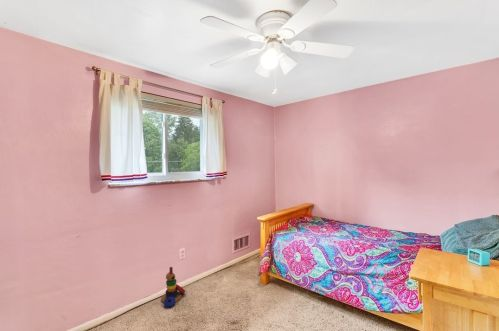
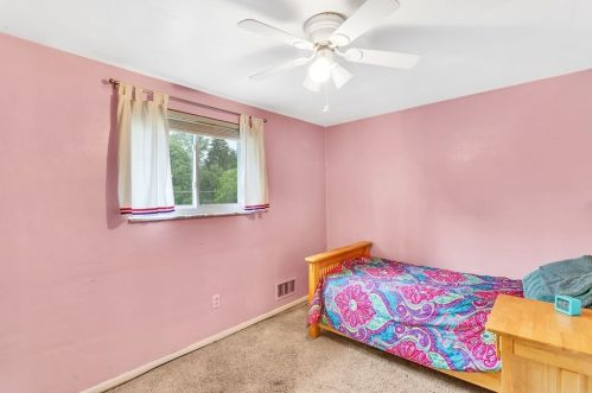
- stacking toy [160,266,186,309]
